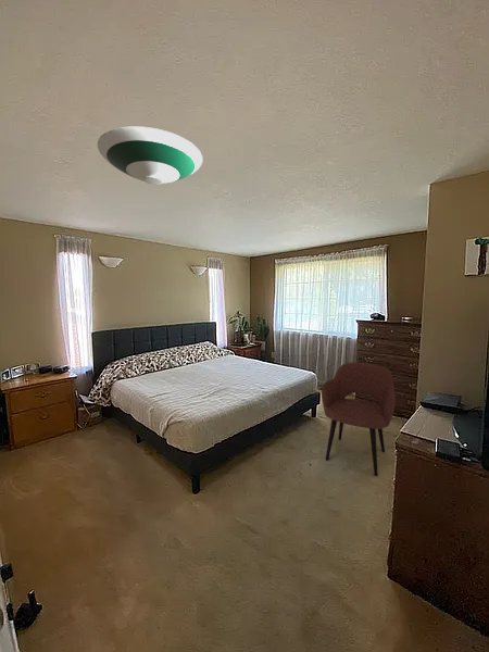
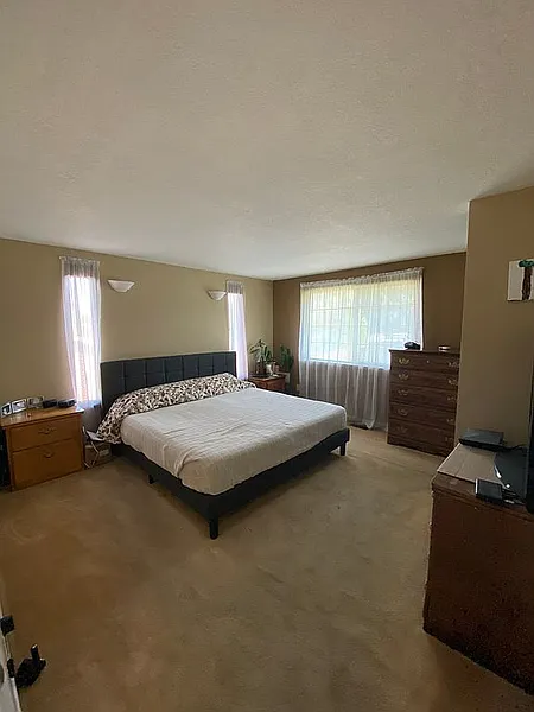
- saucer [97,126,203,186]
- armchair [321,362,397,477]
